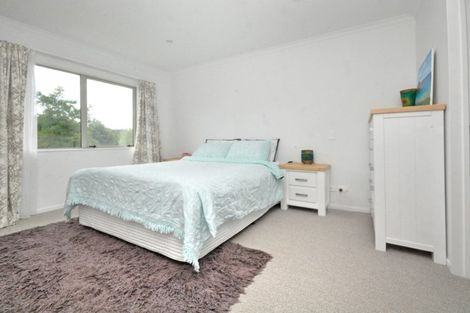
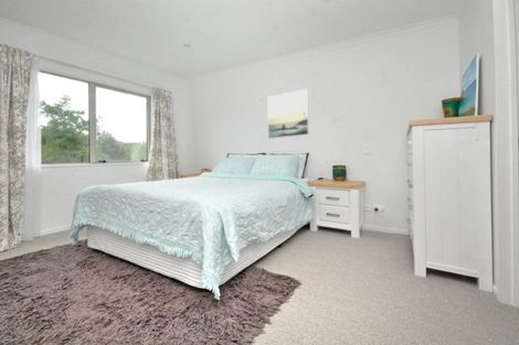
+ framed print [267,88,310,140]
